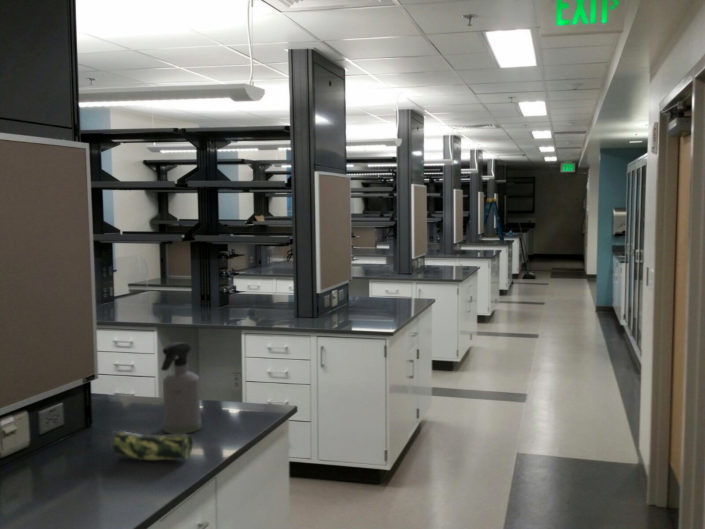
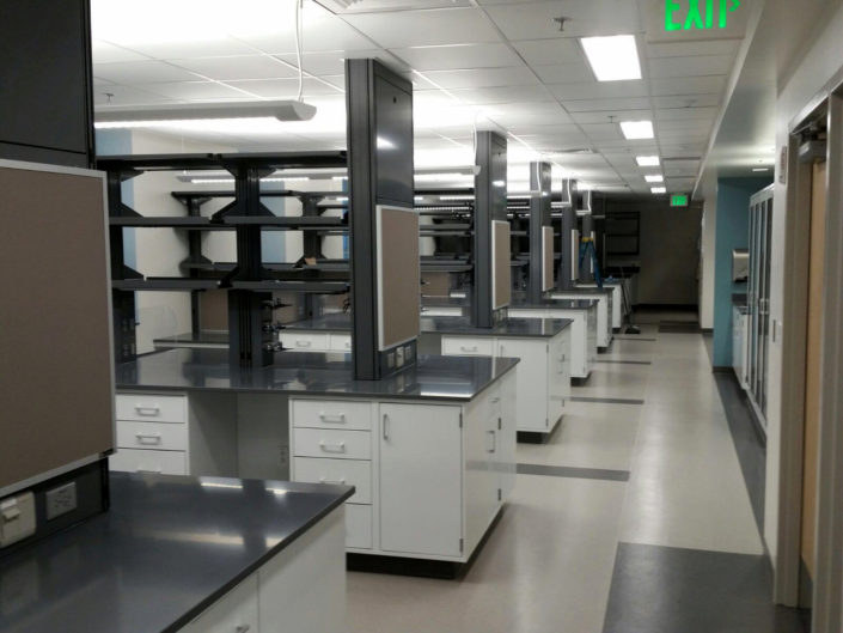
- spray bottle [160,341,202,435]
- pencil case [112,430,194,461]
